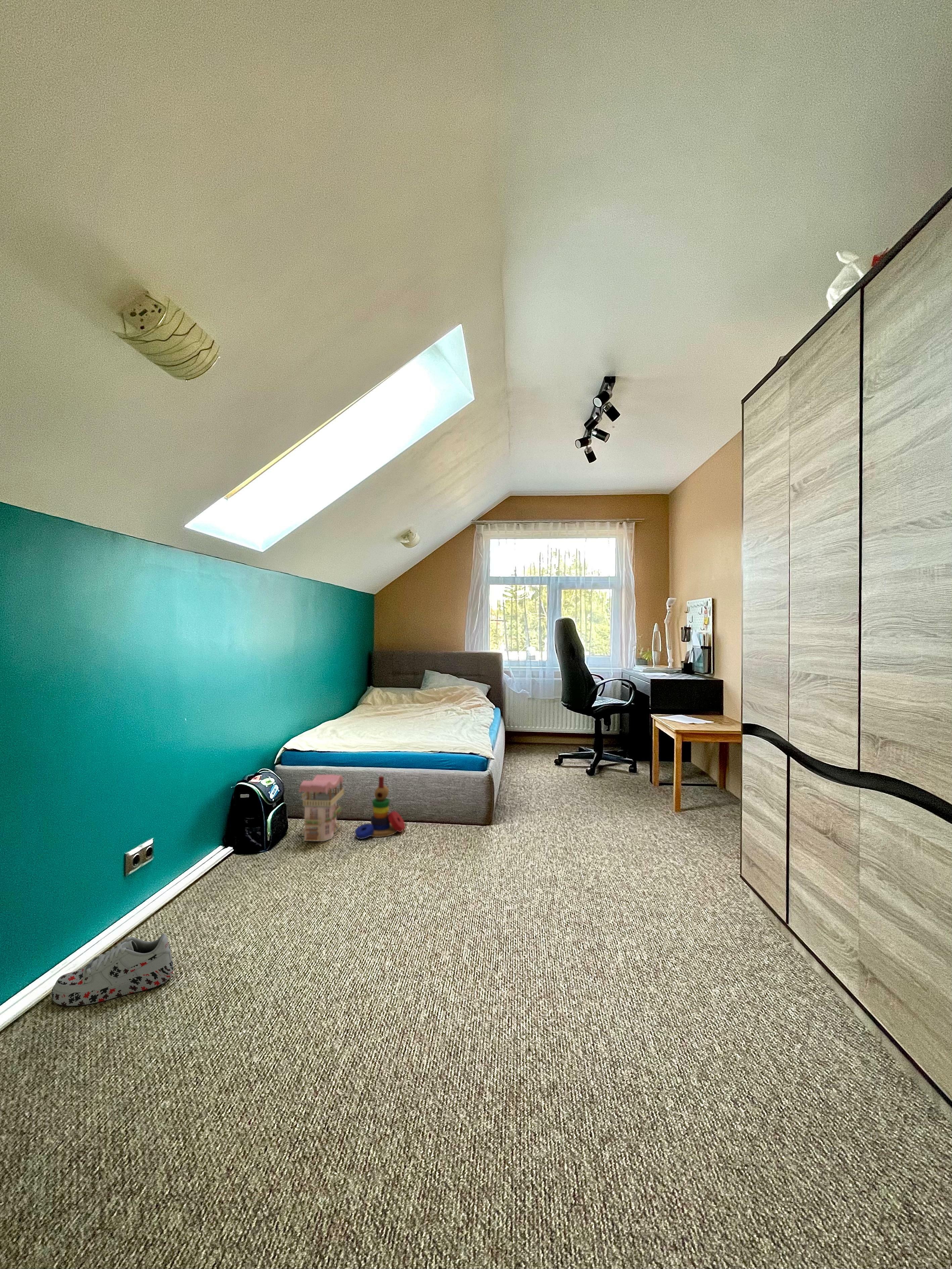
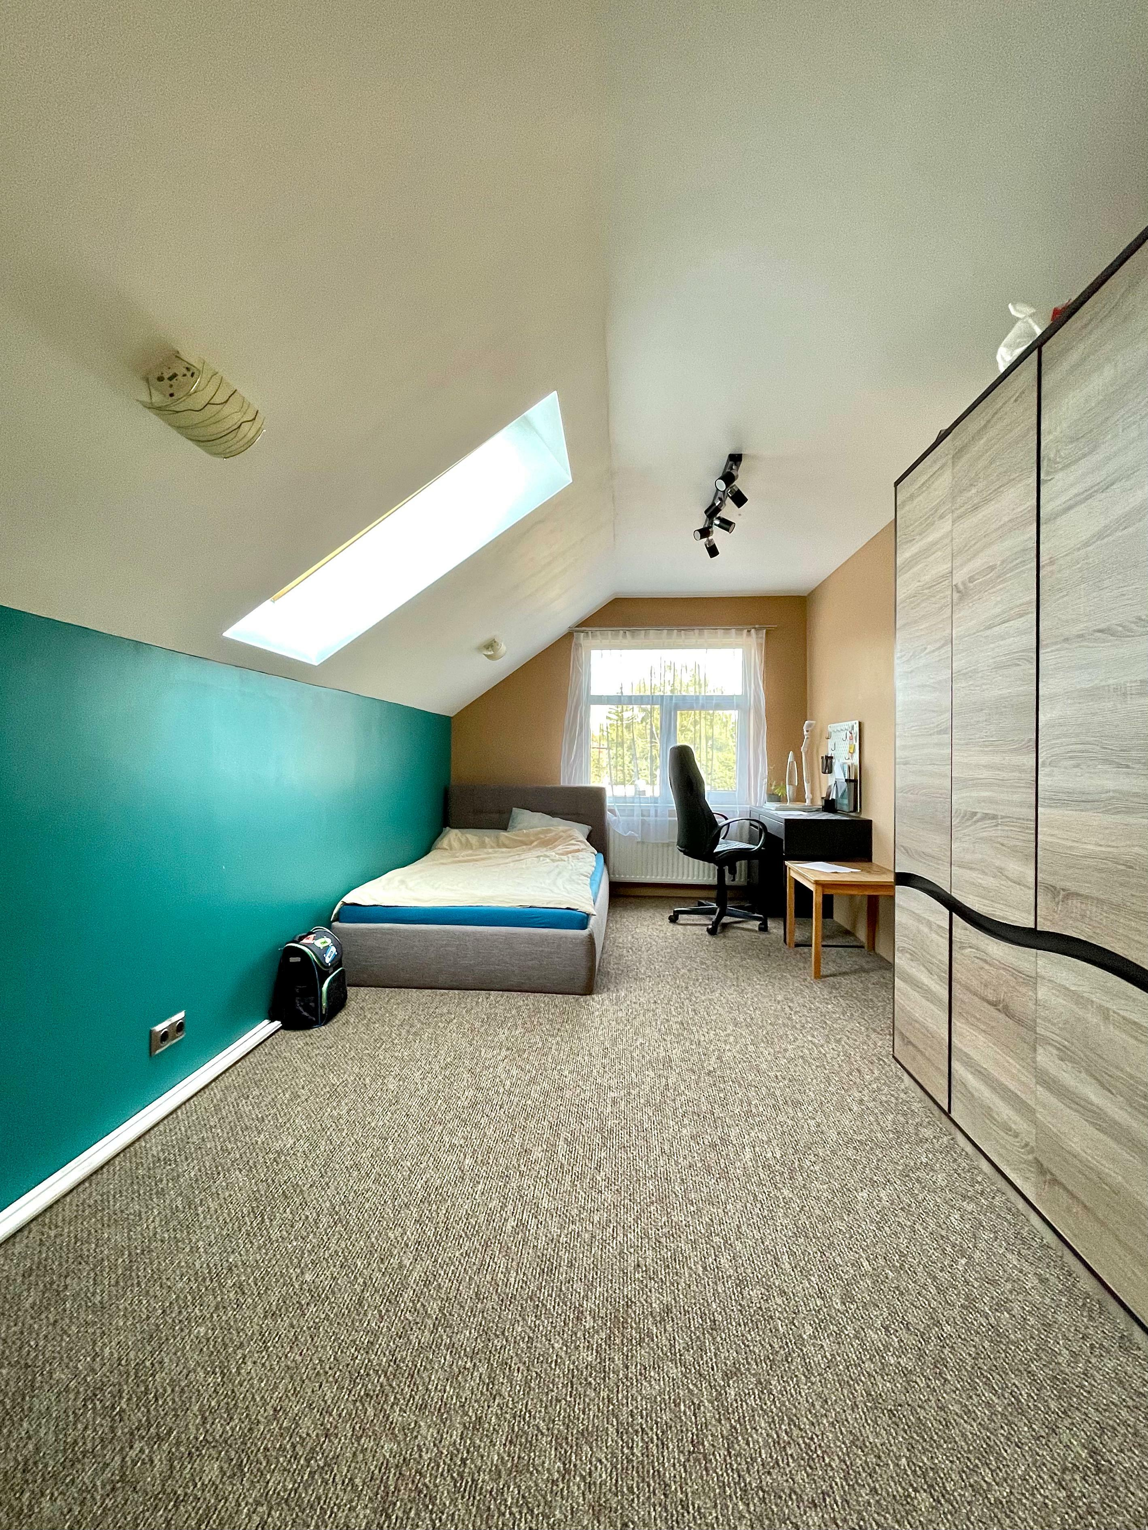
- shoe [51,933,174,1006]
- toy house [298,774,344,842]
- stacking toy [354,776,406,839]
